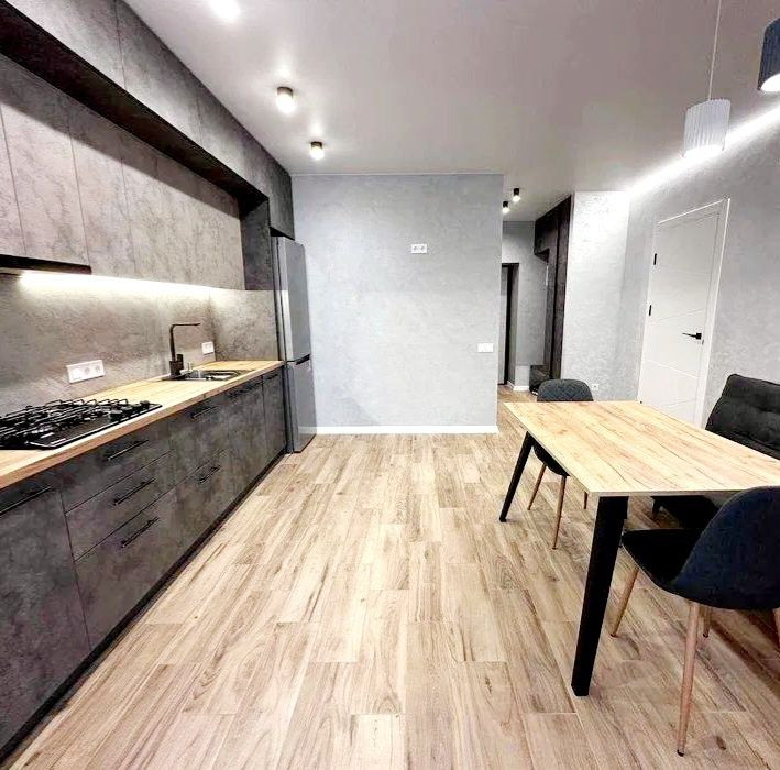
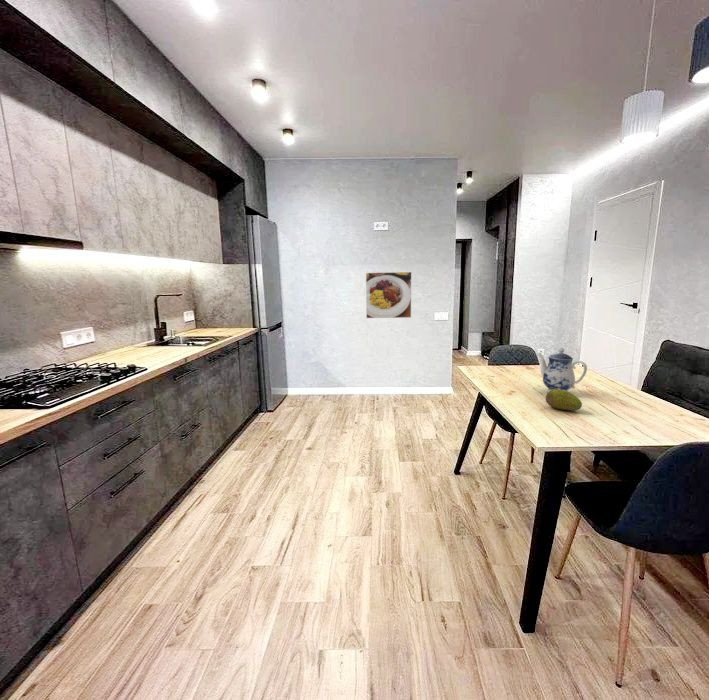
+ teapot [536,347,588,393]
+ fruit [545,389,583,411]
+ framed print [365,271,413,319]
